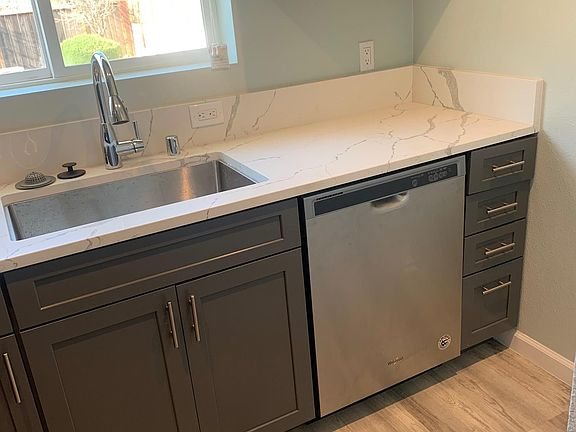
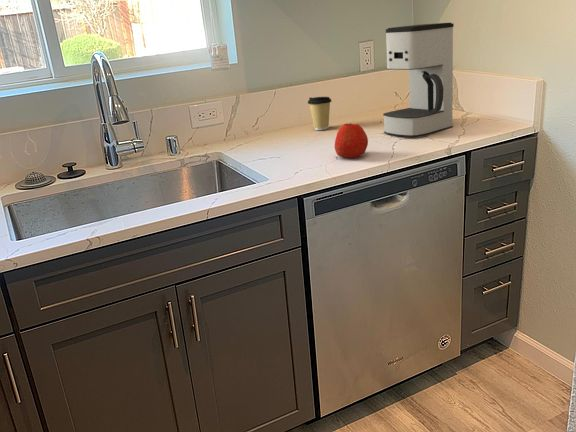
+ coffee maker [382,22,455,138]
+ apple [334,122,369,159]
+ coffee cup [307,96,333,131]
